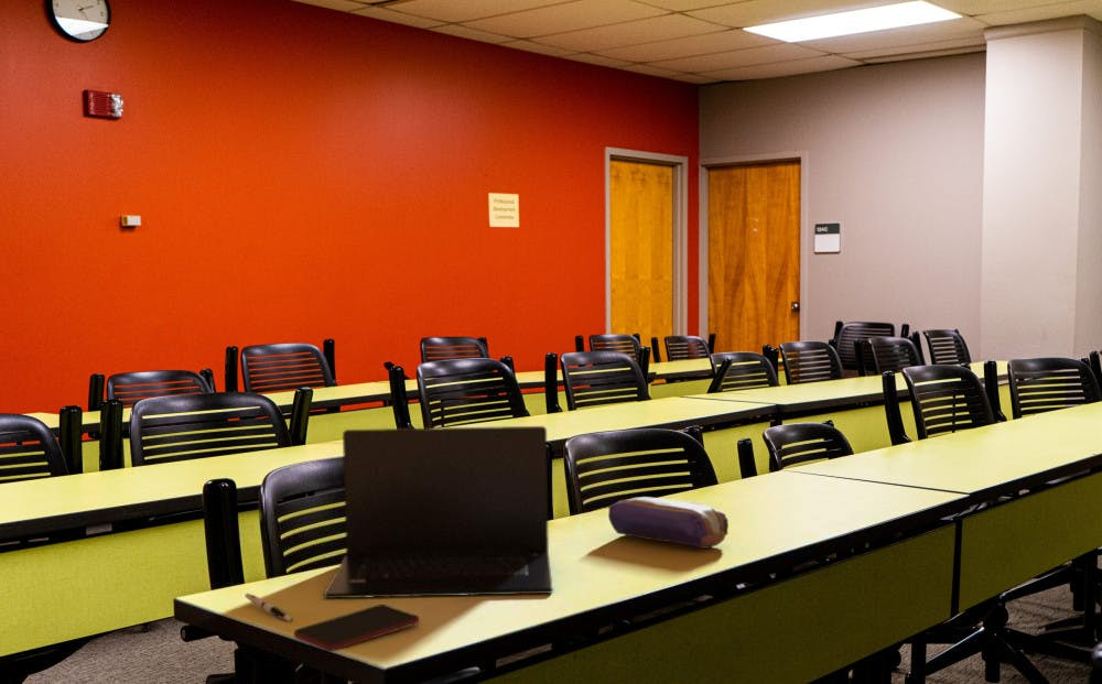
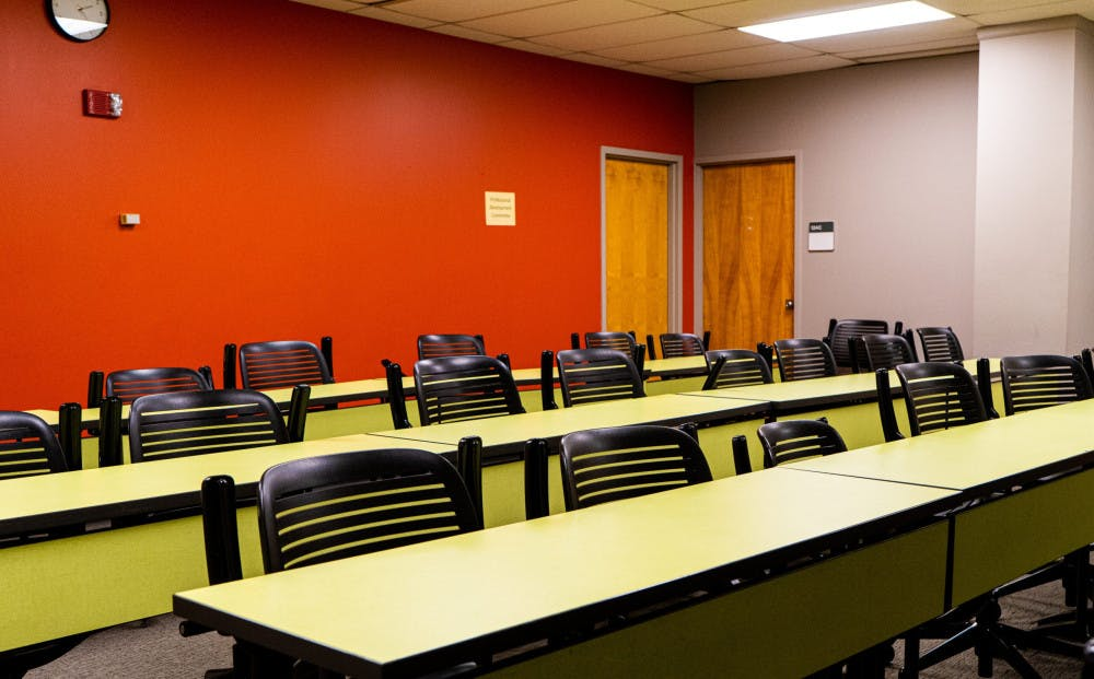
- pen [244,593,293,622]
- smartphone [293,604,420,652]
- laptop [323,425,554,599]
- pencil case [607,496,730,550]
